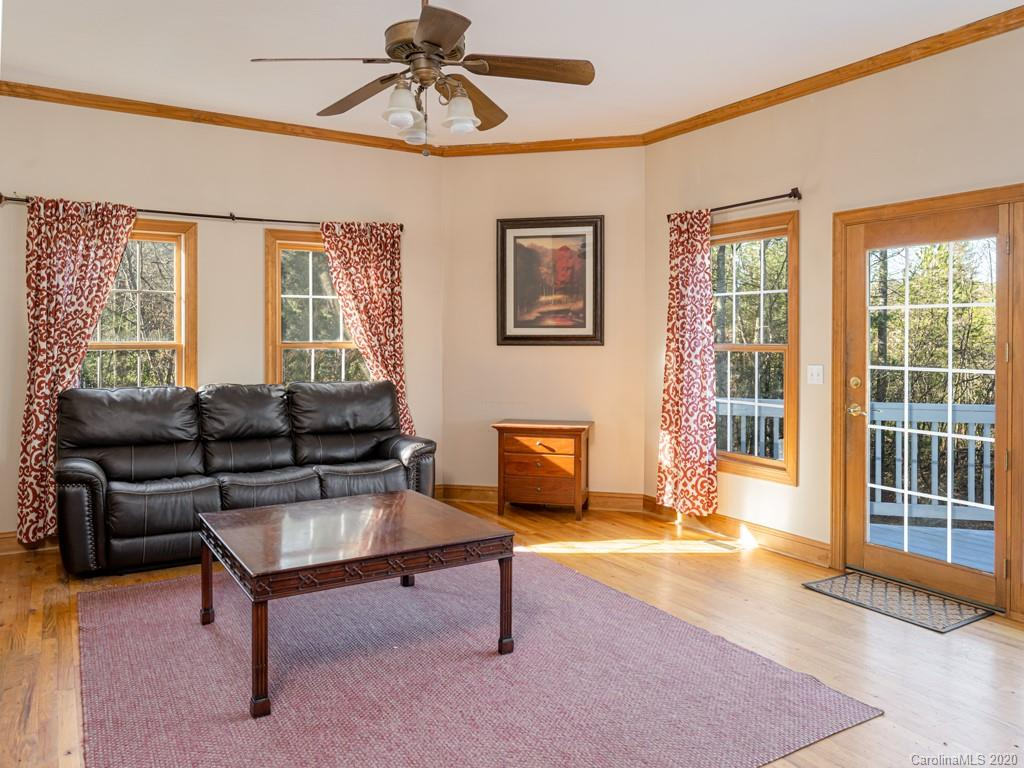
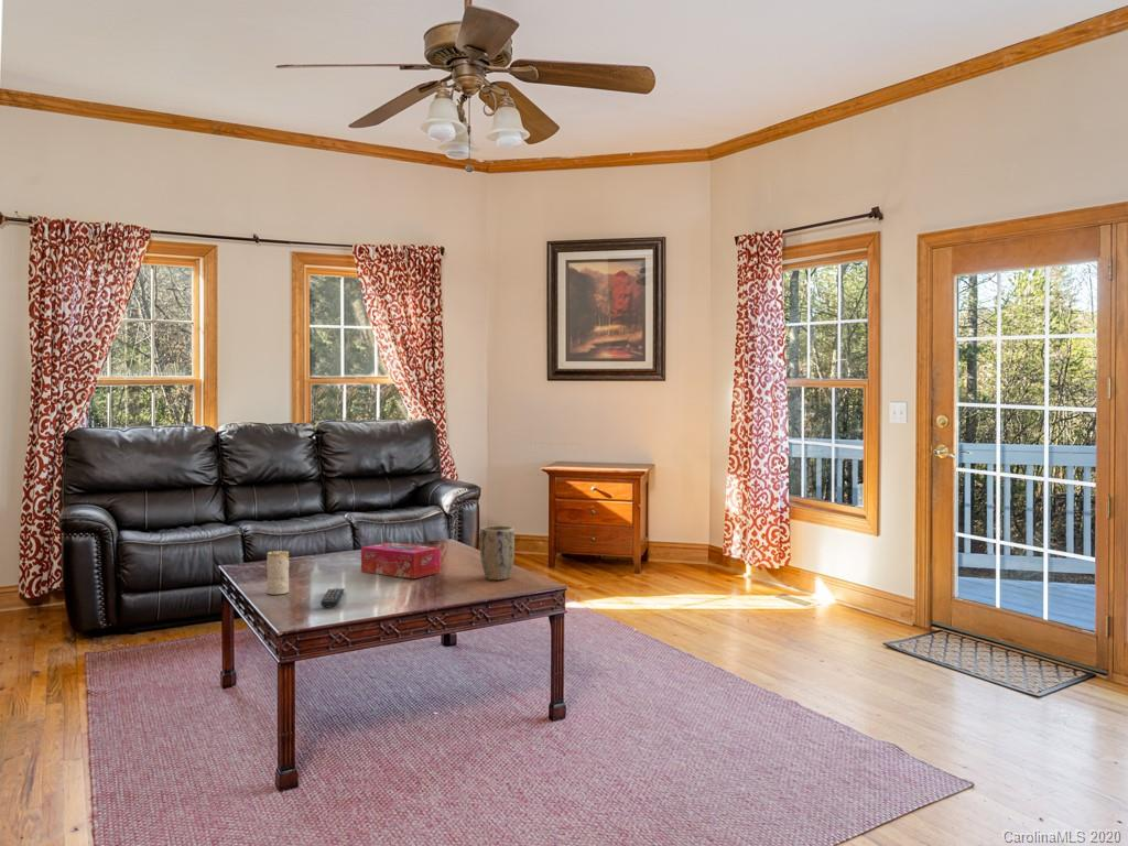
+ tissue box [360,542,441,579]
+ plant pot [479,524,516,581]
+ candle [265,550,290,595]
+ remote control [319,587,346,608]
